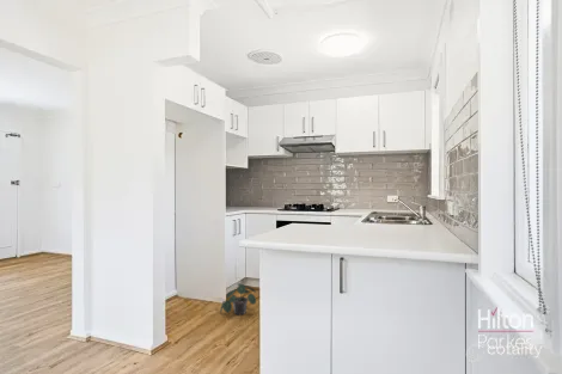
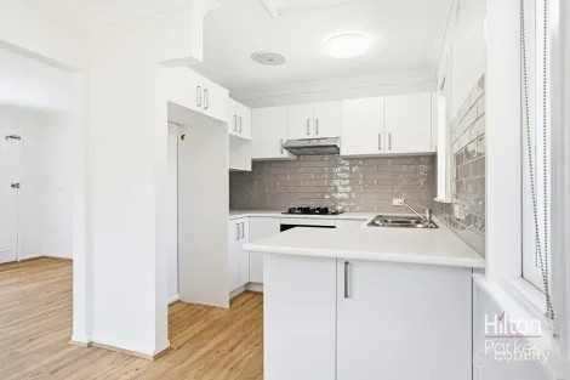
- potted plant [220,282,257,317]
